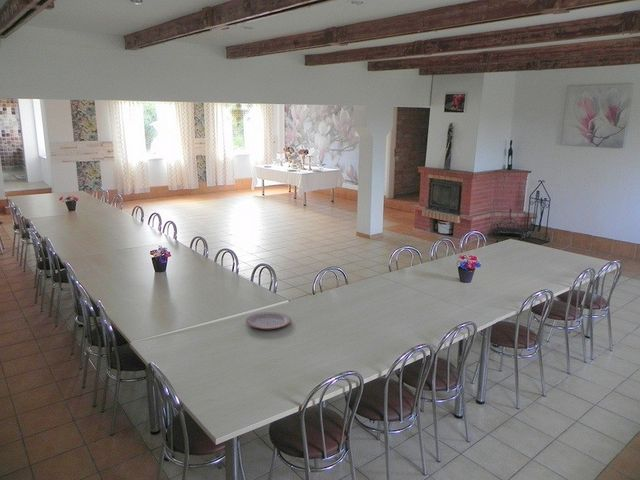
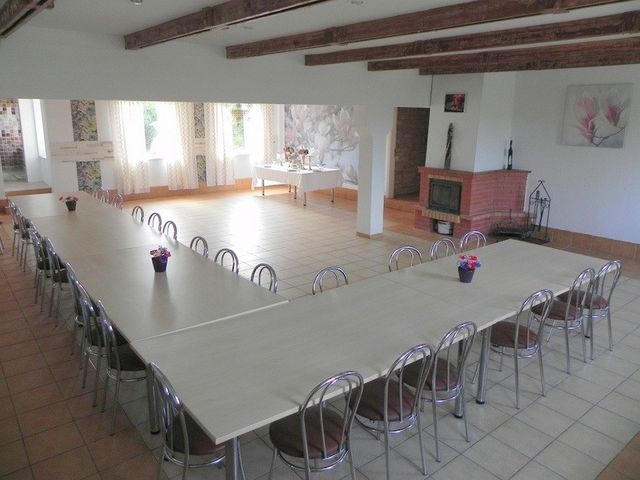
- plate [245,311,292,330]
